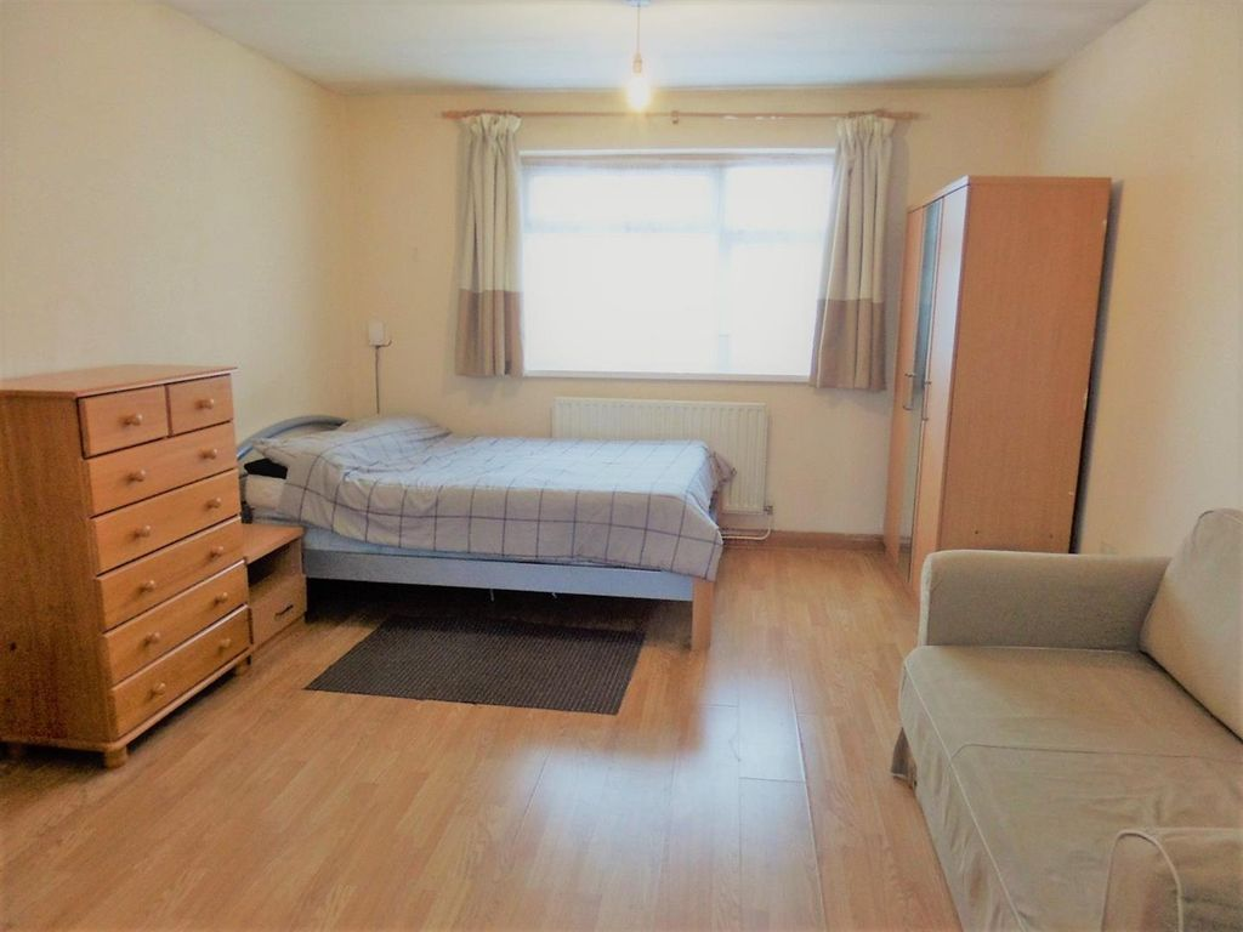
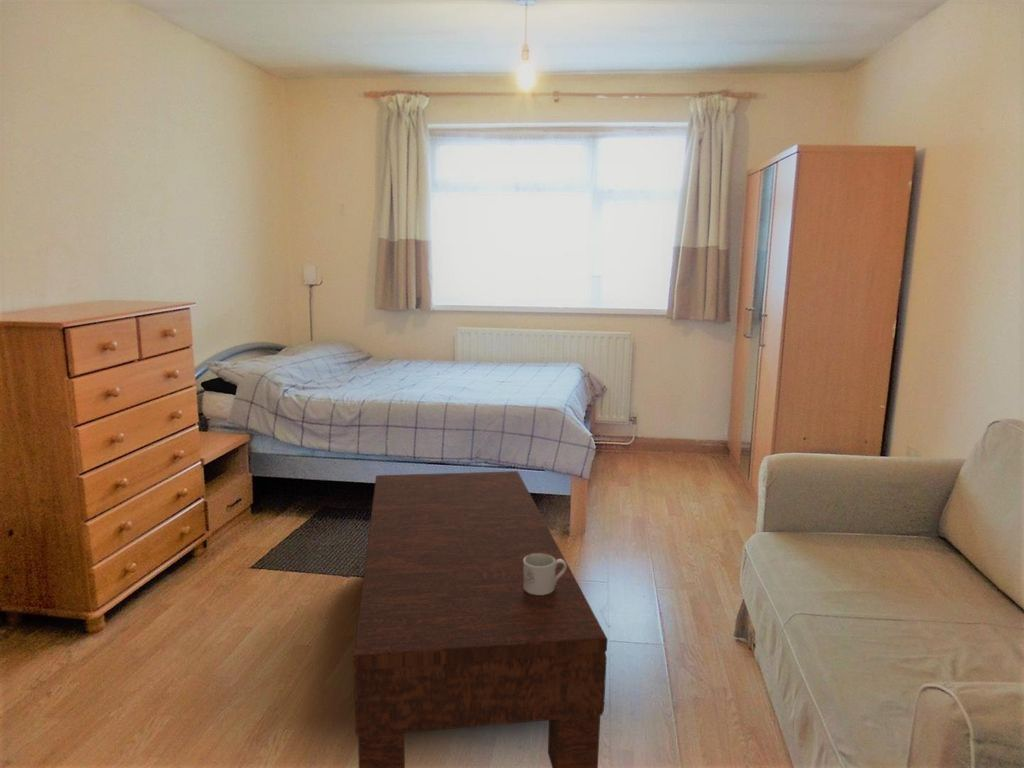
+ mug [524,554,566,595]
+ coffee table [353,470,609,768]
